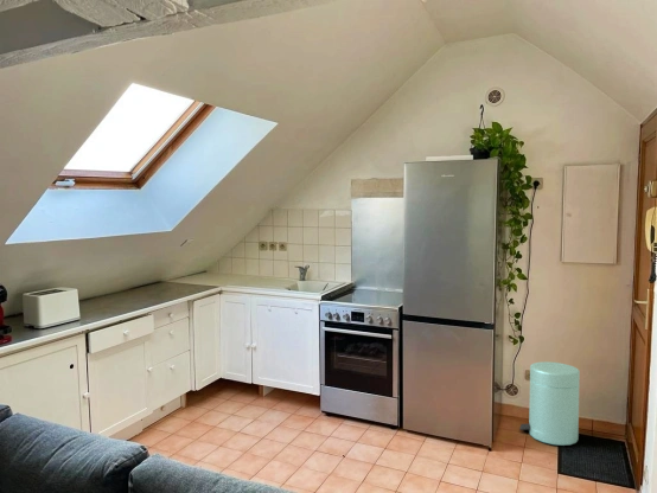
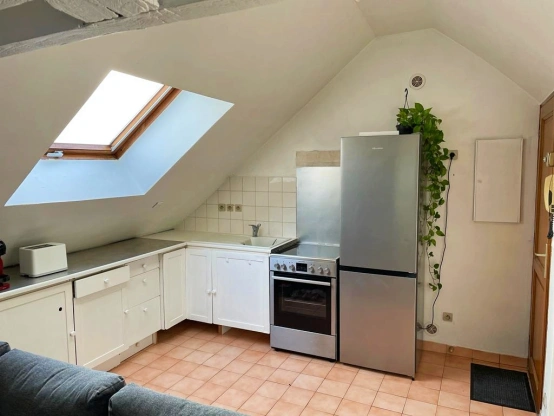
- trash can [518,360,581,447]
